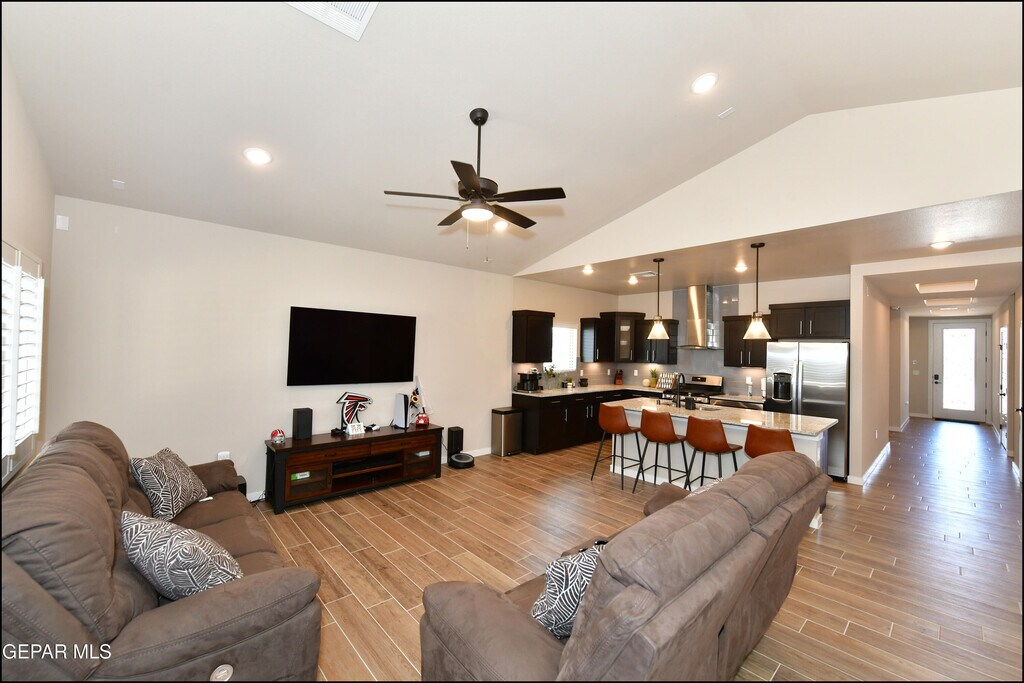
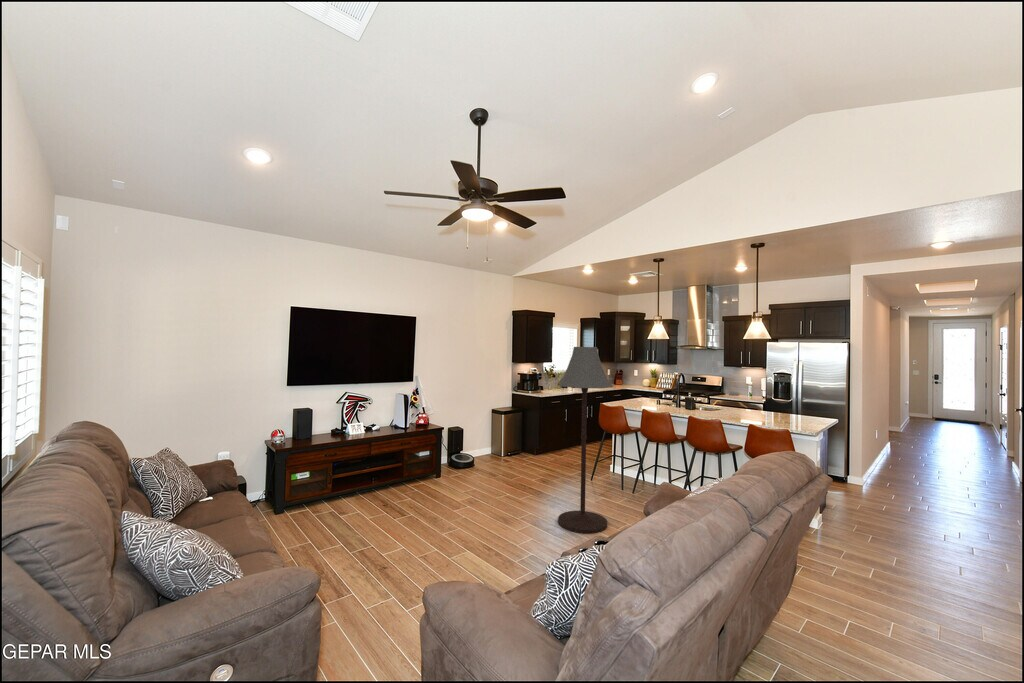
+ floor lamp [556,346,614,535]
